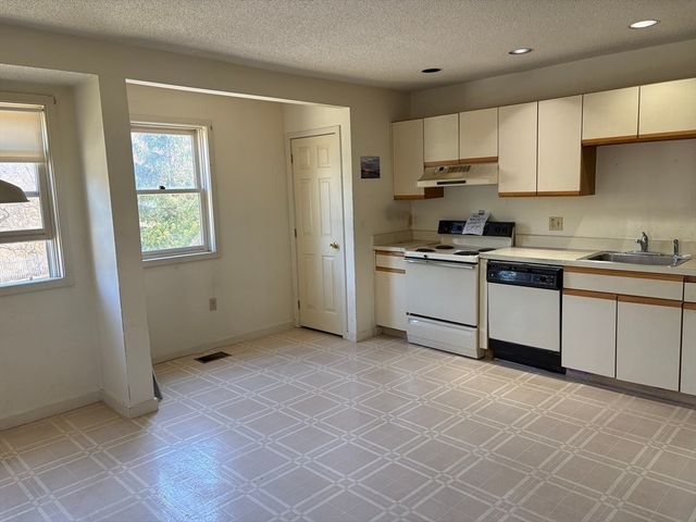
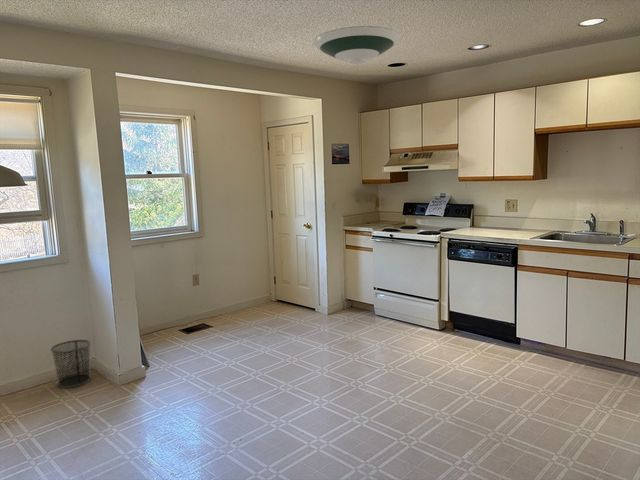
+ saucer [313,25,401,65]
+ waste bin [50,339,92,389]
